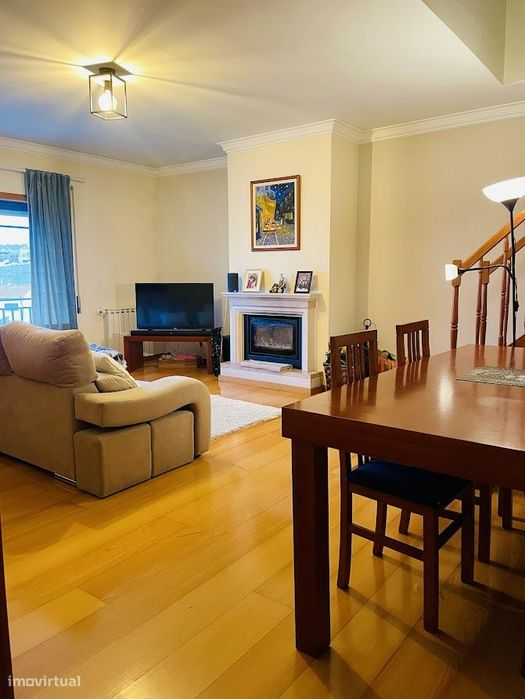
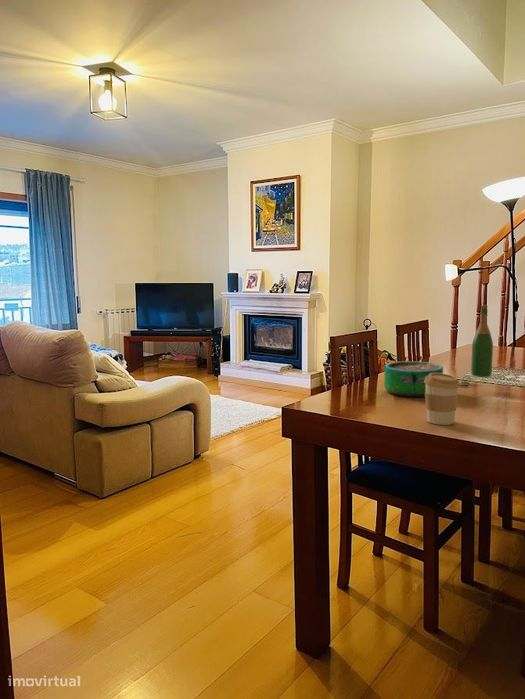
+ coffee cup [424,373,461,426]
+ wine bottle [460,304,494,388]
+ decorative bowl [383,360,444,398]
